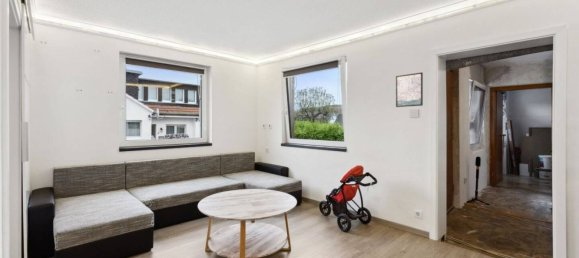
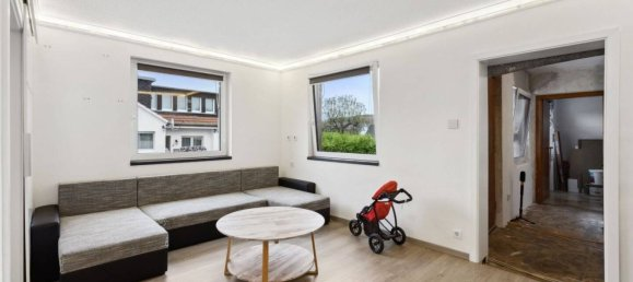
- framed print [395,71,424,108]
